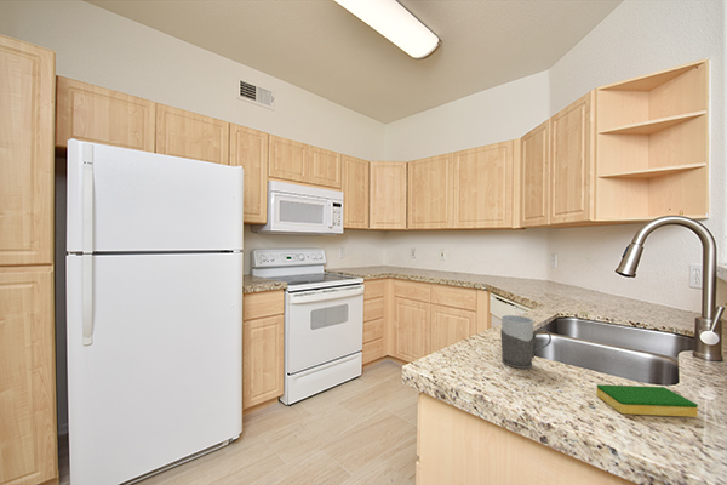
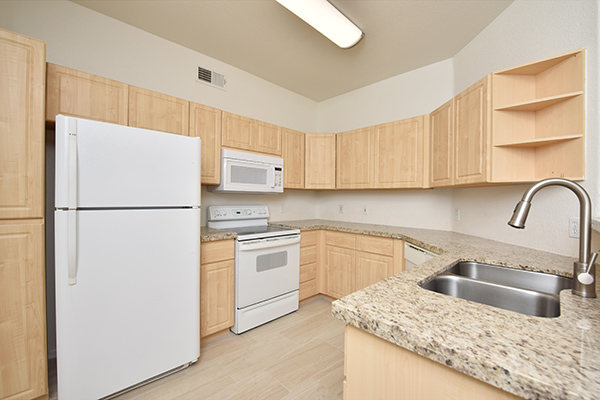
- mug [499,314,553,370]
- dish sponge [595,383,699,418]
